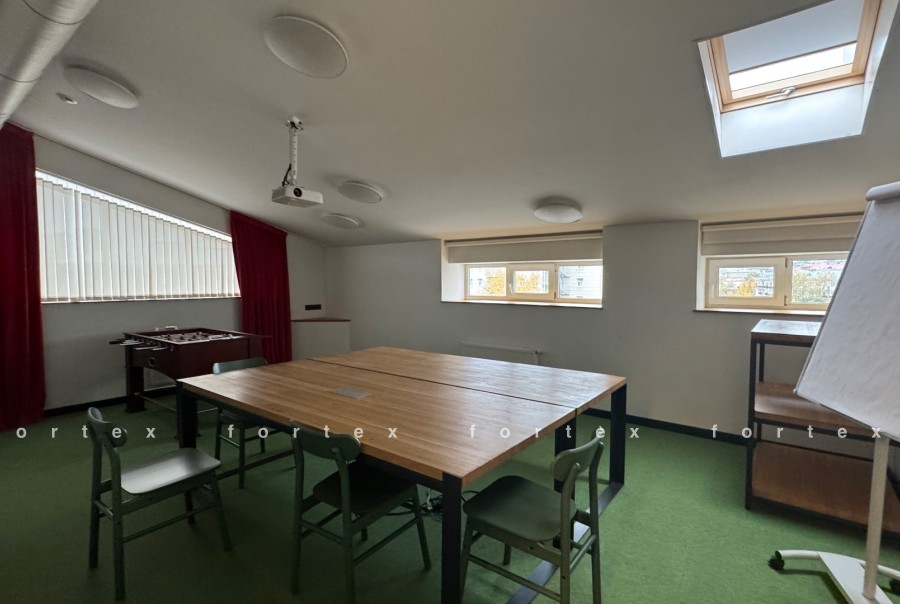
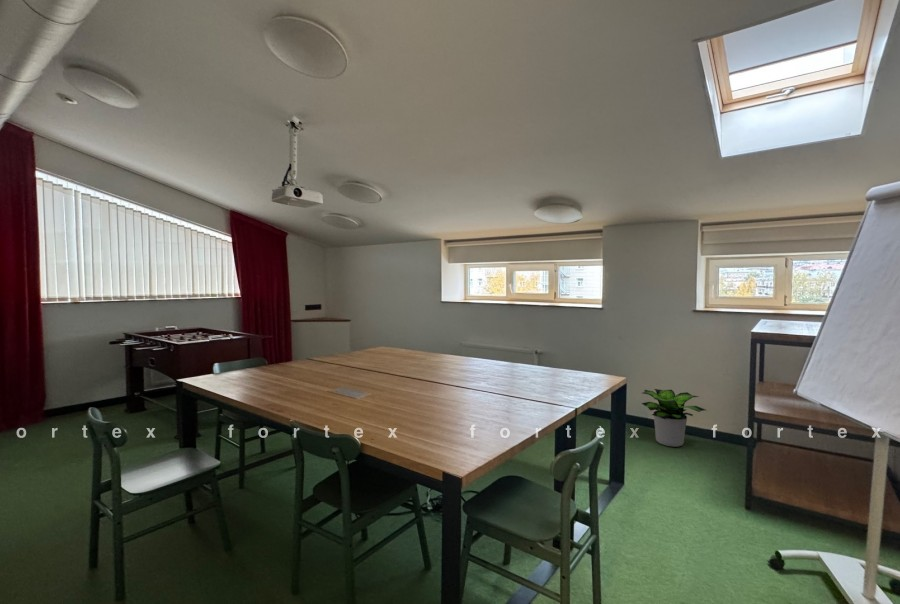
+ potted plant [640,388,706,448]
